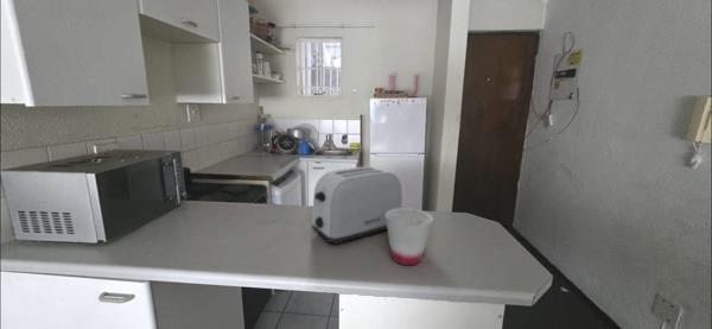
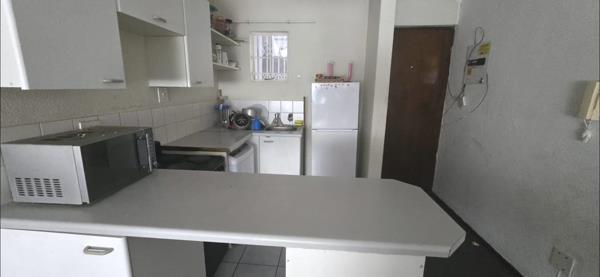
- cup [386,207,434,266]
- toaster [311,165,403,245]
